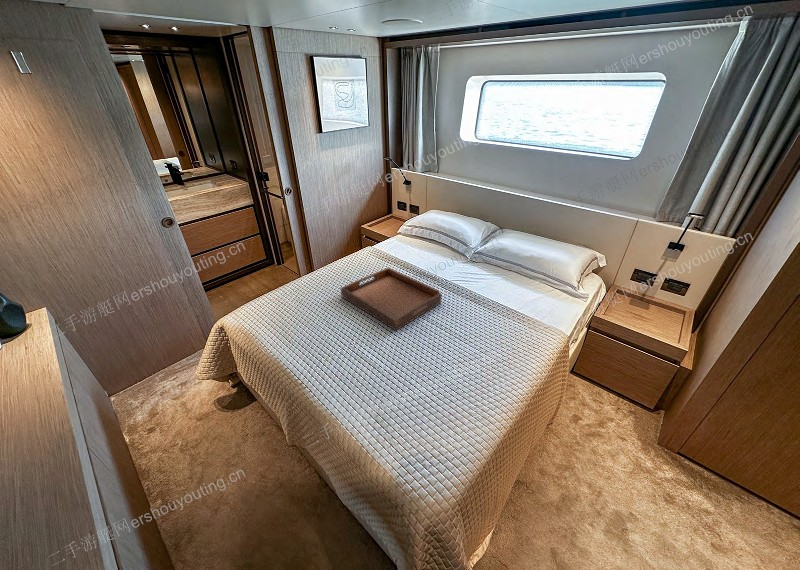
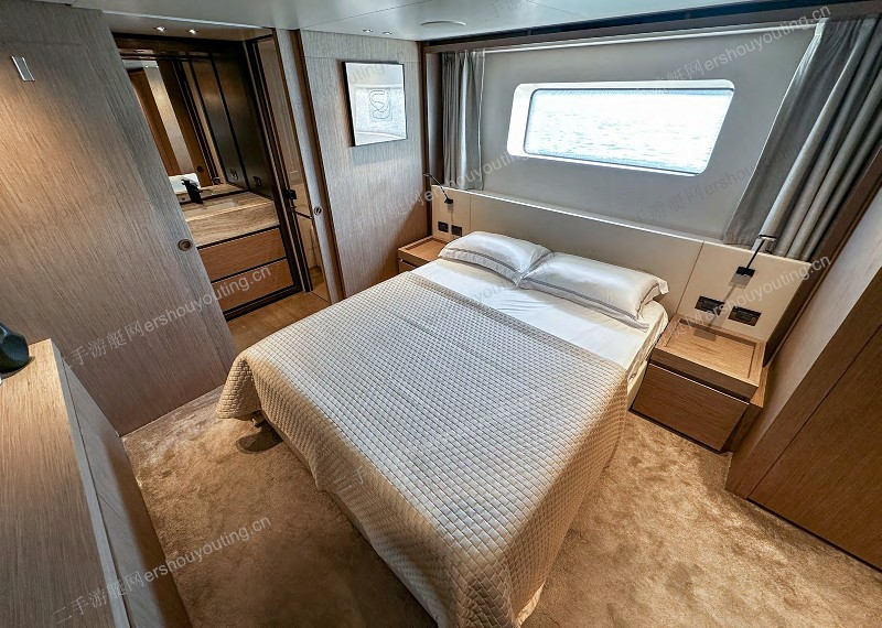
- serving tray [340,266,443,332]
